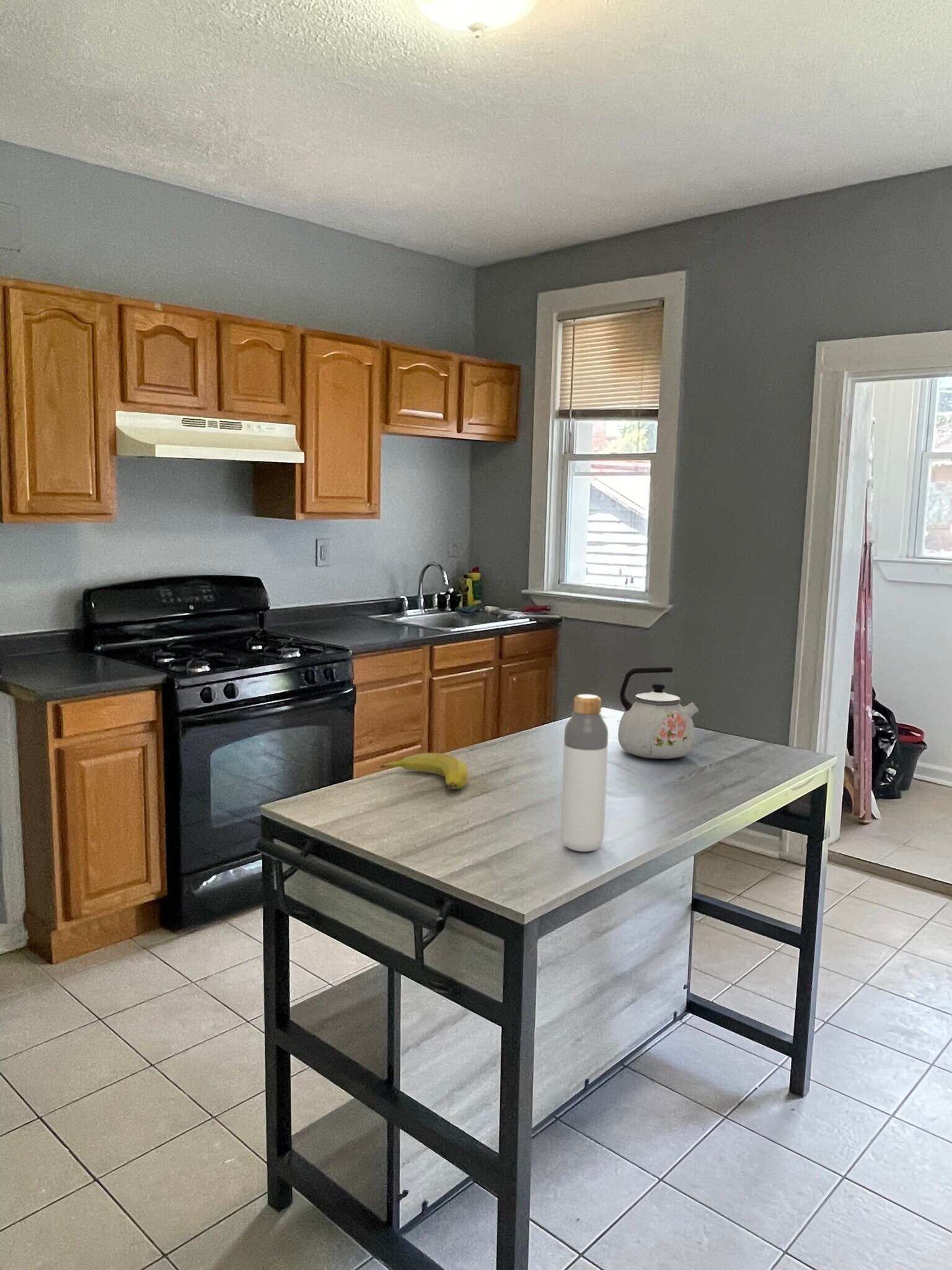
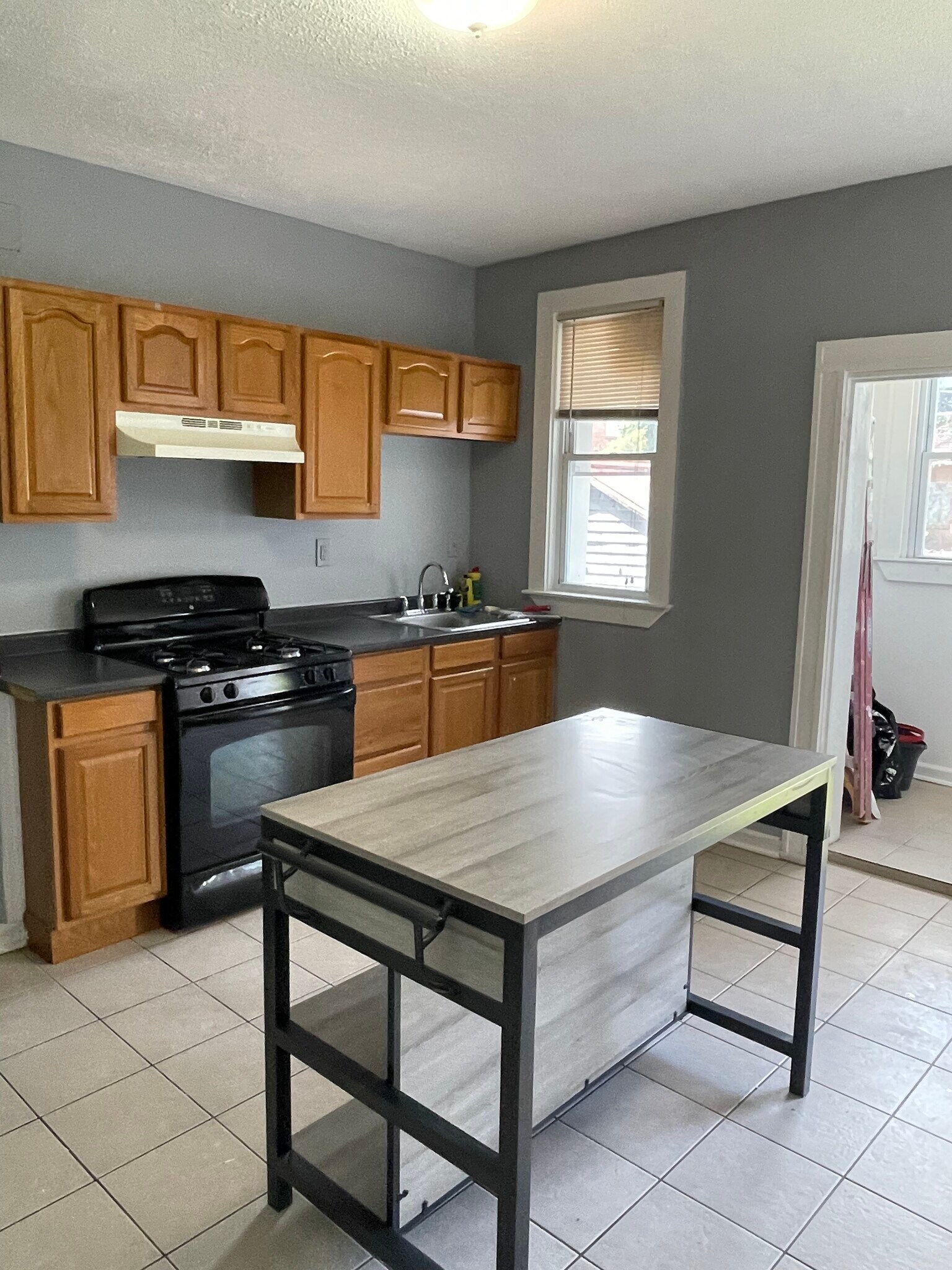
- fruit [376,752,469,789]
- bottle [560,694,609,852]
- kettle [617,667,699,760]
